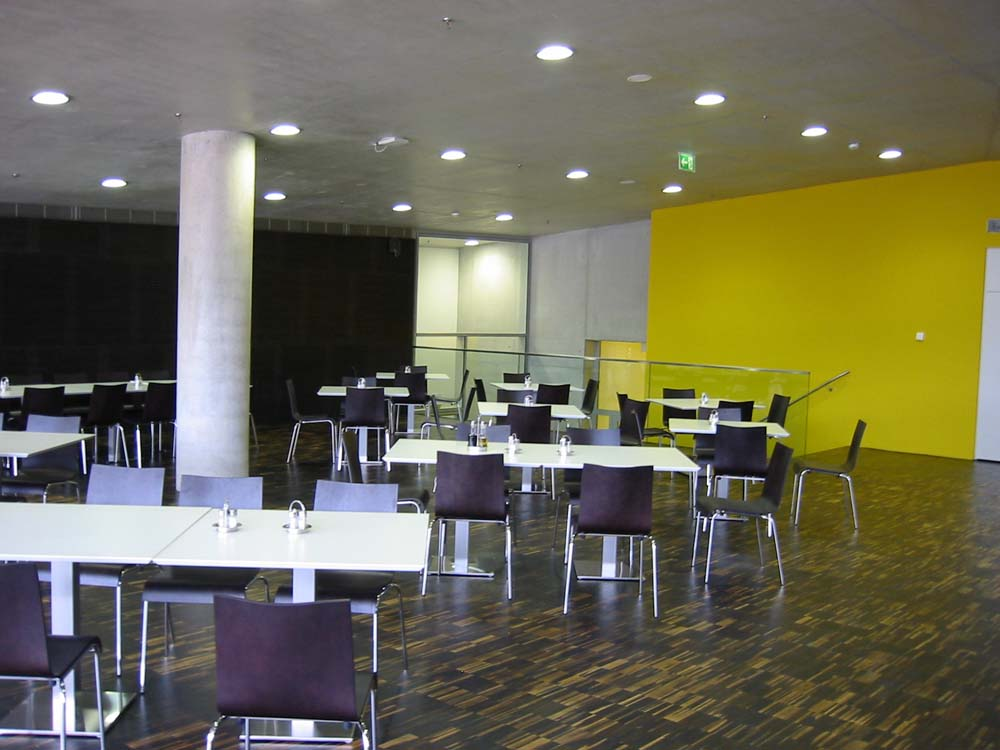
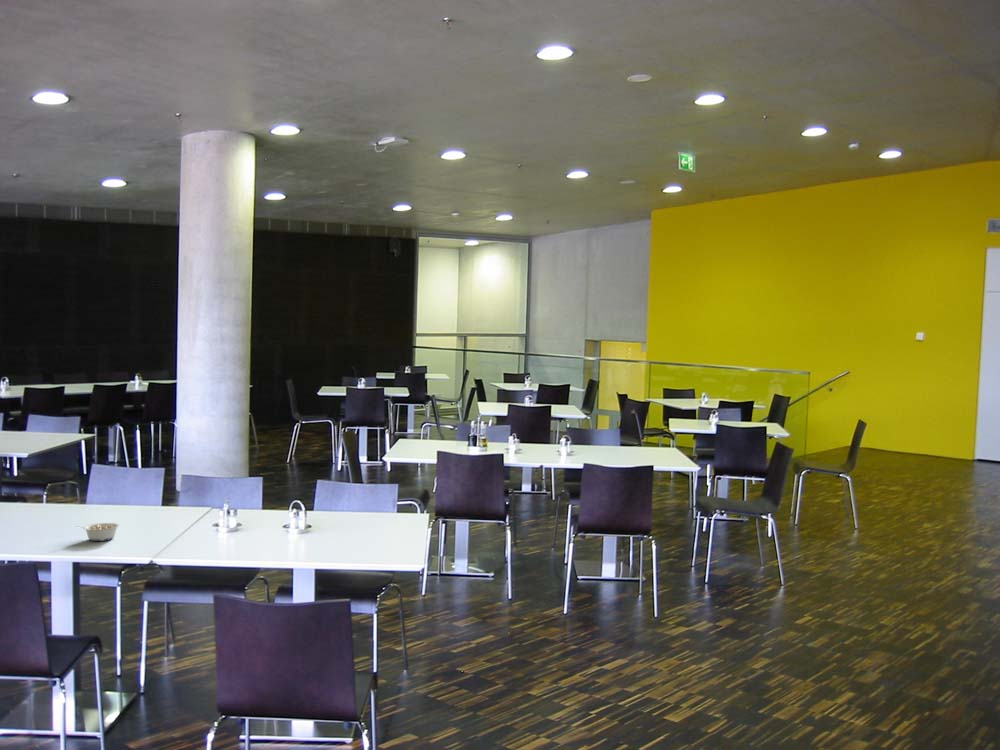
+ legume [75,522,121,542]
